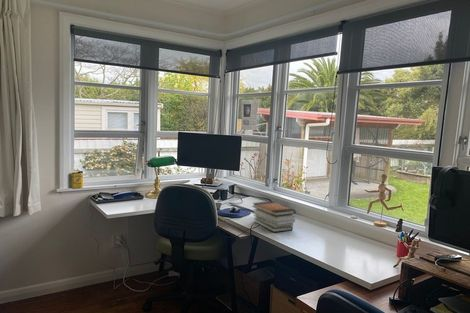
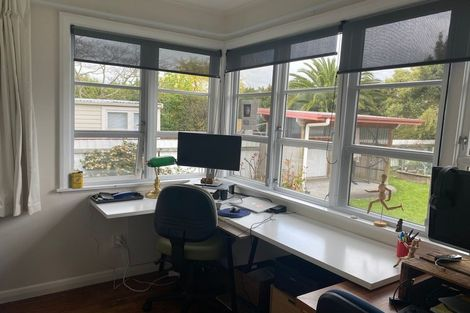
- book stack [251,200,297,233]
